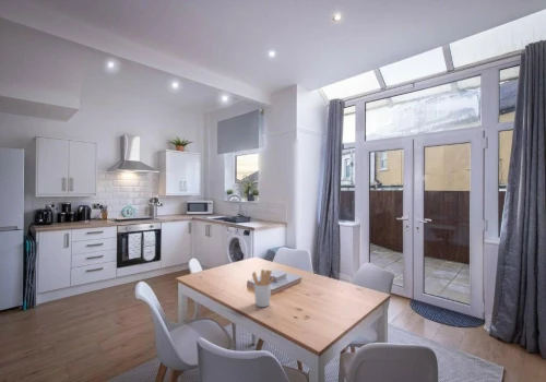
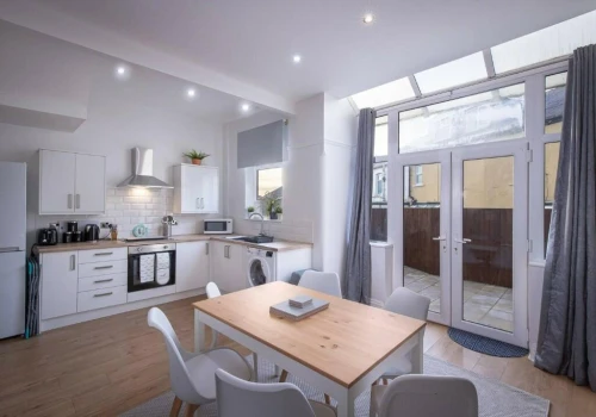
- utensil holder [251,268,275,308]
